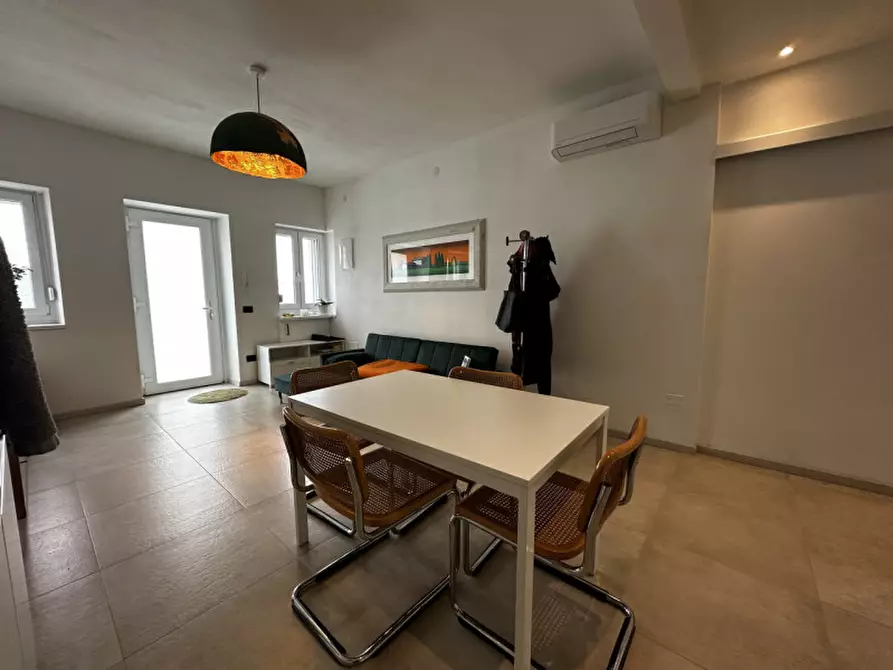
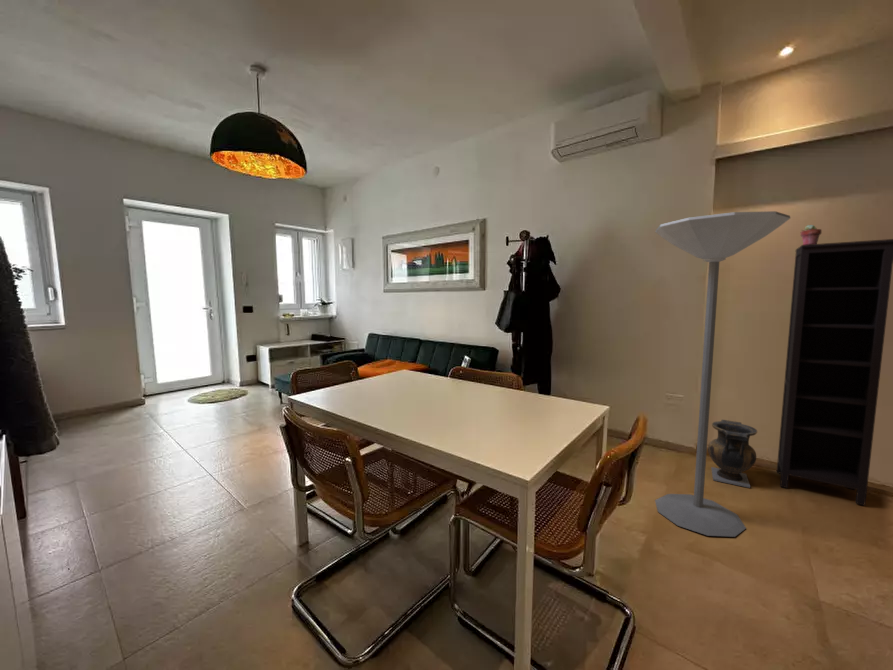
+ vase [707,419,758,489]
+ floor lamp [654,210,791,538]
+ bookcase [776,238,893,507]
+ potted succulent [800,224,823,245]
